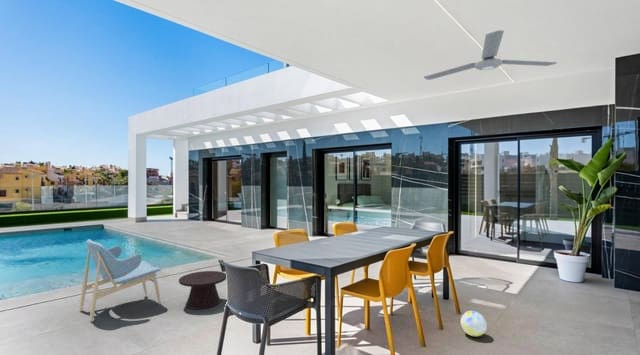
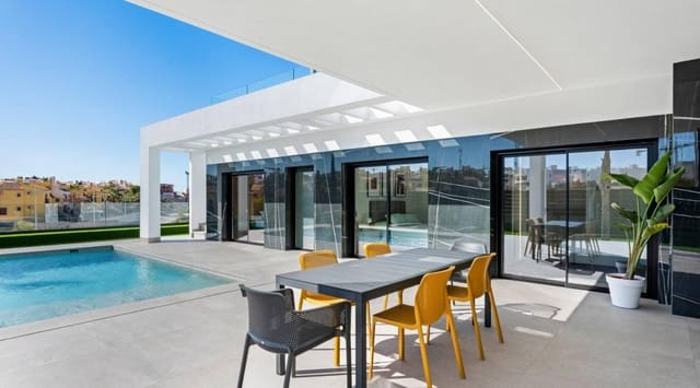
- side table [178,270,227,311]
- ball [460,310,488,337]
- lounge chair [79,238,162,323]
- ceiling fan [423,29,558,81]
